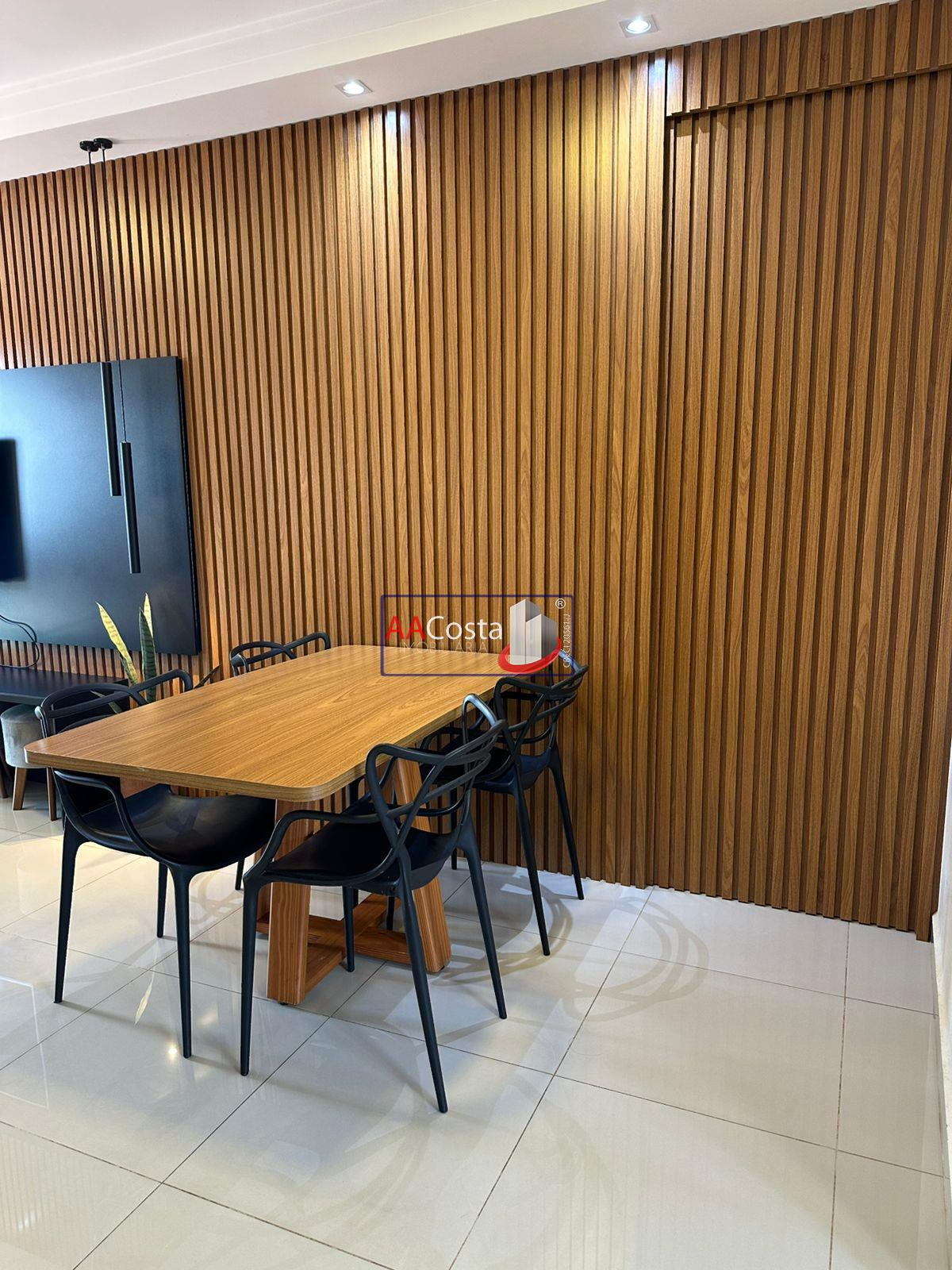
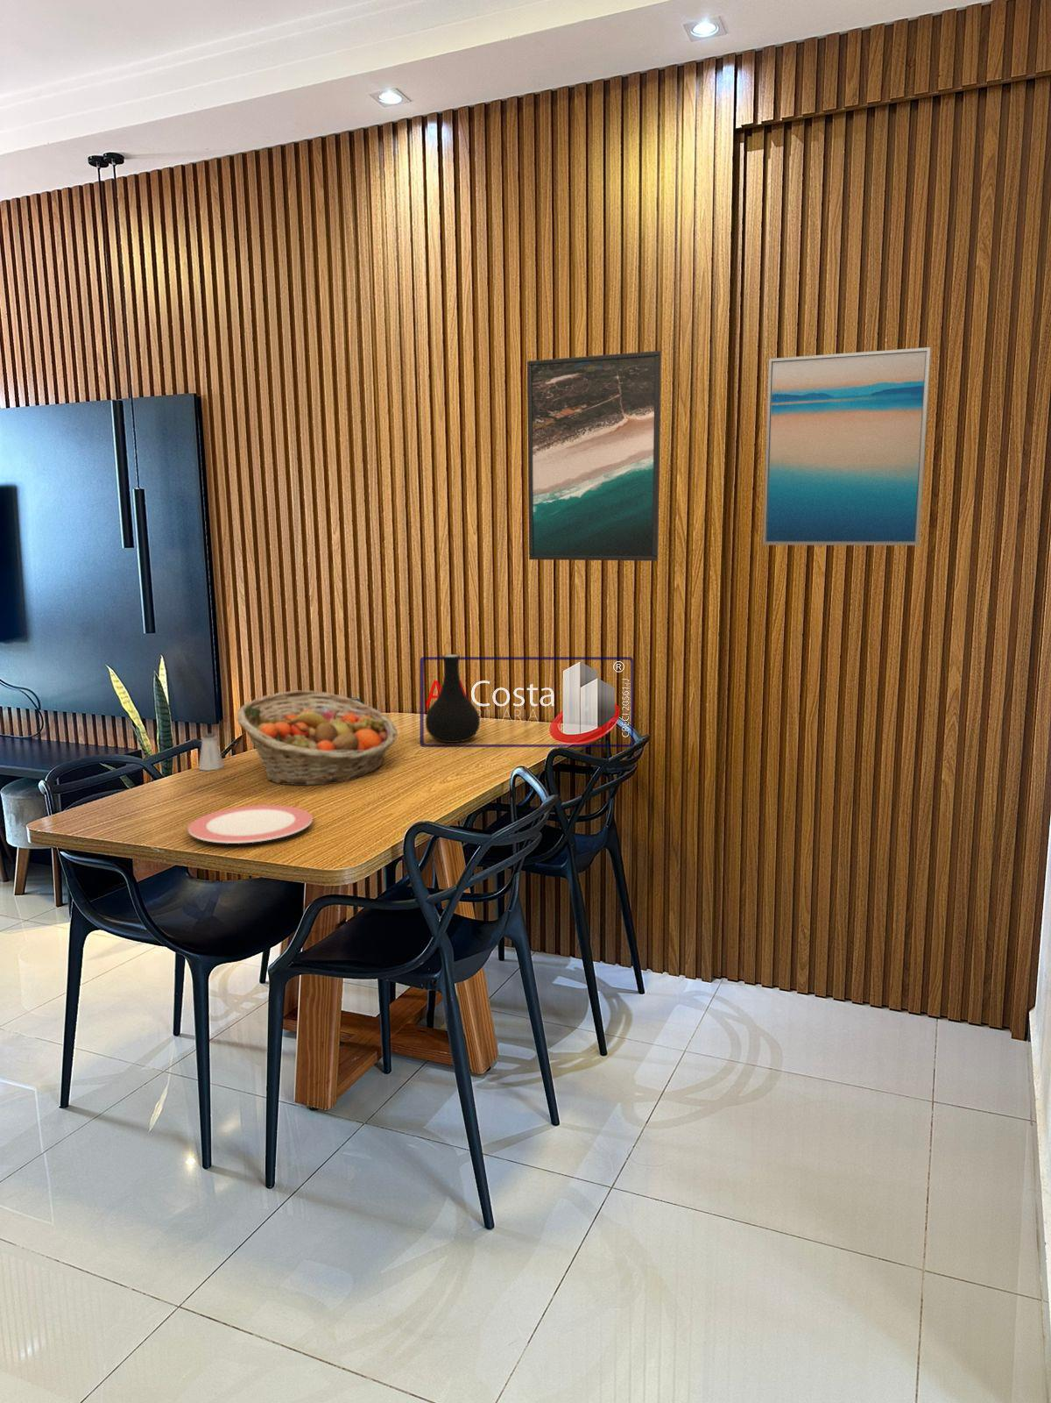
+ wall art [762,347,932,547]
+ fruit basket [235,689,399,787]
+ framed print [527,350,662,562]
+ vase [425,653,481,743]
+ plate [188,804,314,844]
+ saltshaker [198,732,225,771]
